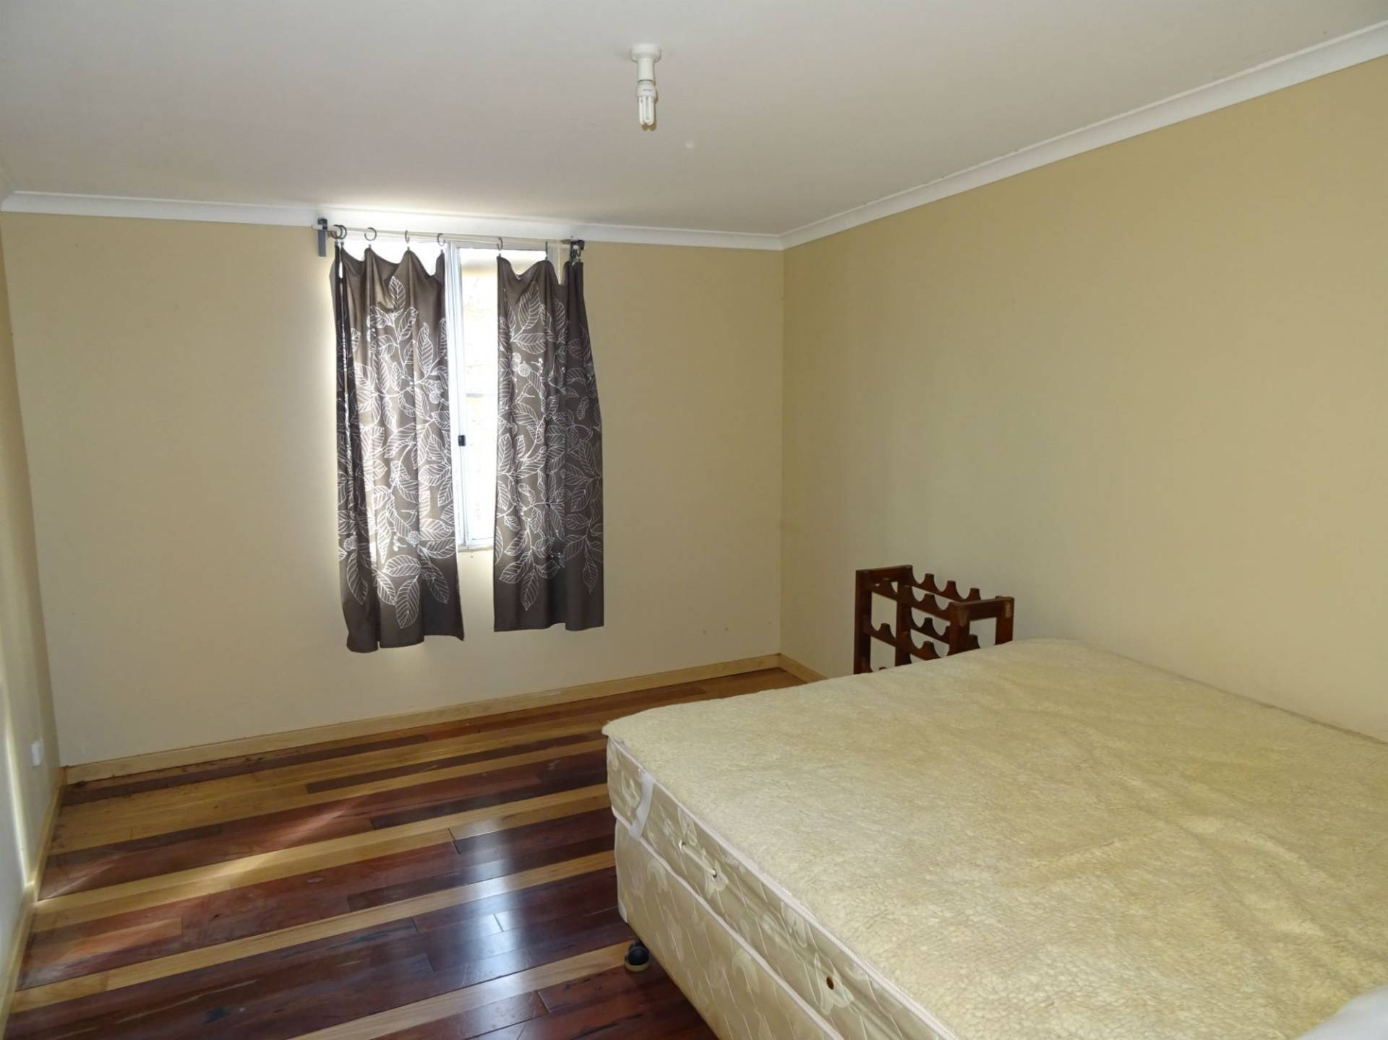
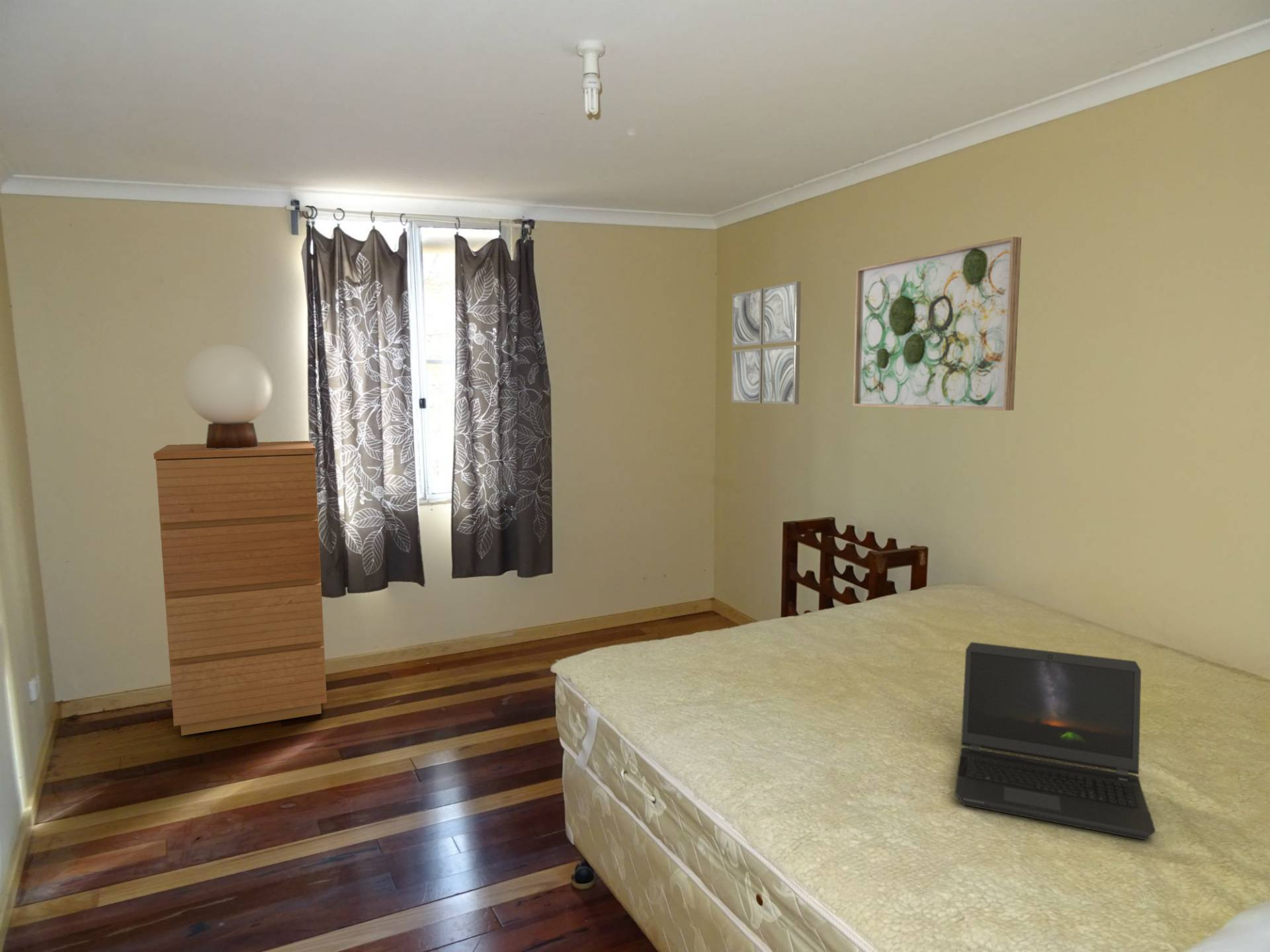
+ dresser [153,440,327,736]
+ wall art [852,236,1022,411]
+ wall art [731,280,802,405]
+ laptop computer [954,641,1156,841]
+ table lamp [182,343,274,450]
